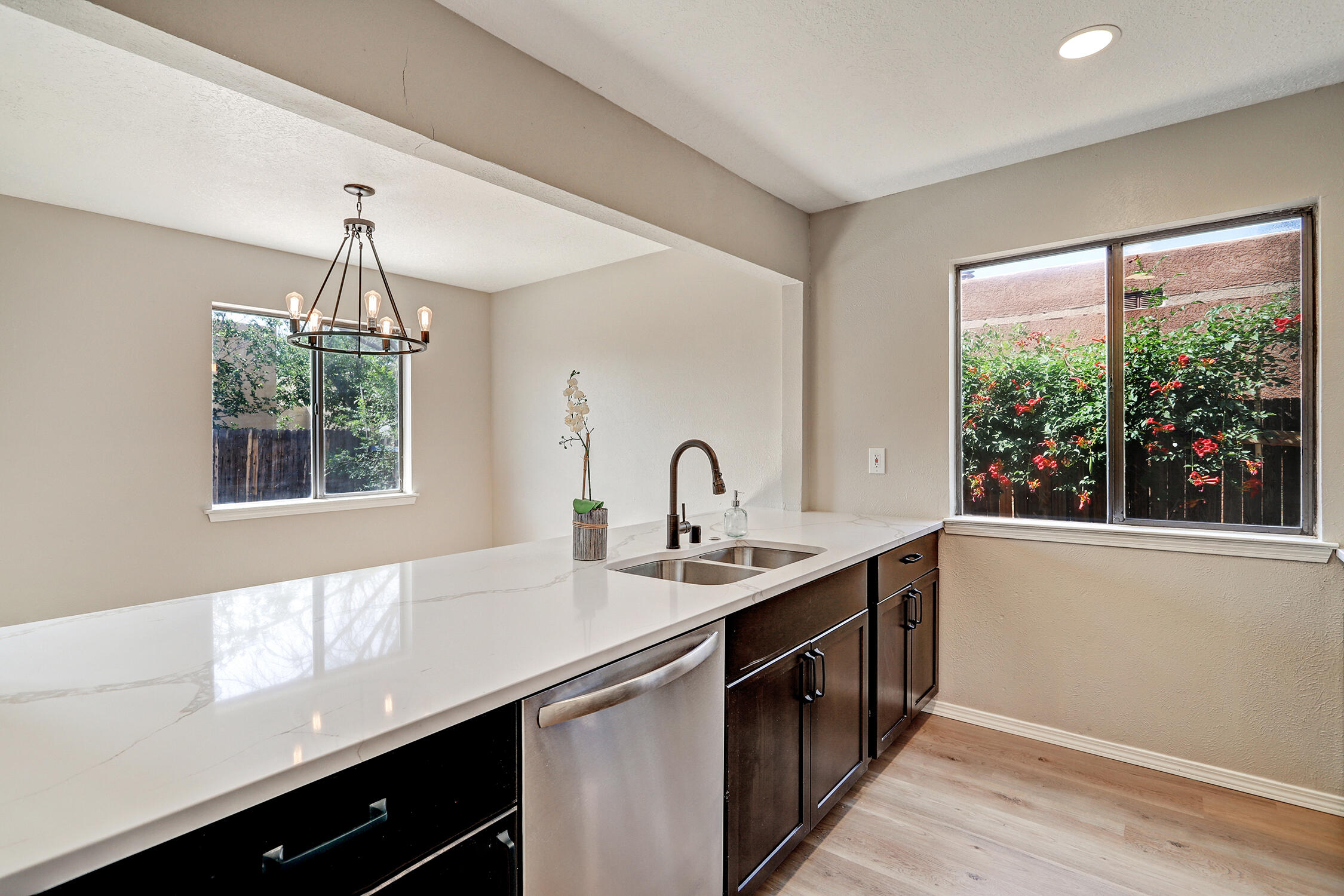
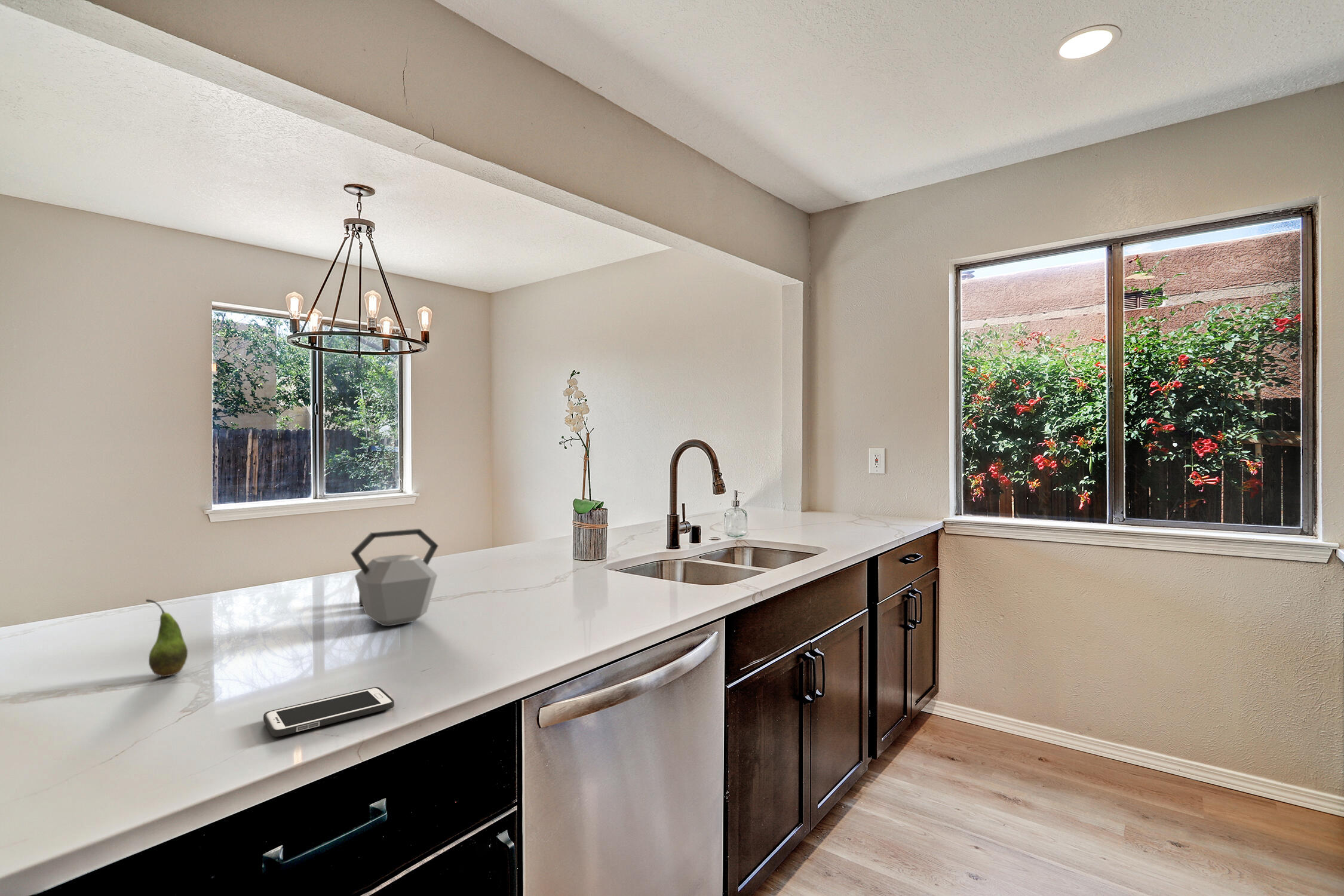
+ fruit [145,599,188,677]
+ cell phone [263,686,395,737]
+ kettle [350,528,439,627]
